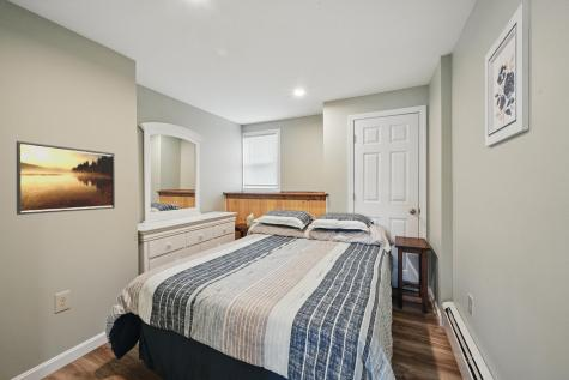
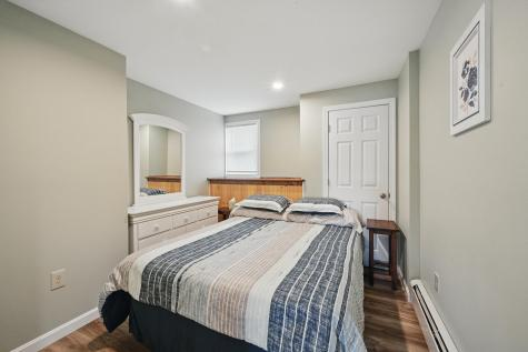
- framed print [16,140,116,216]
